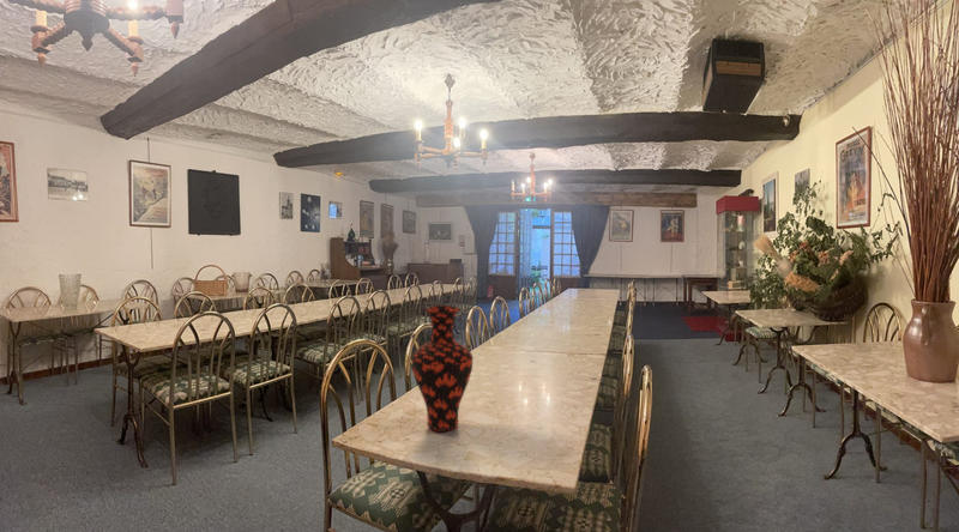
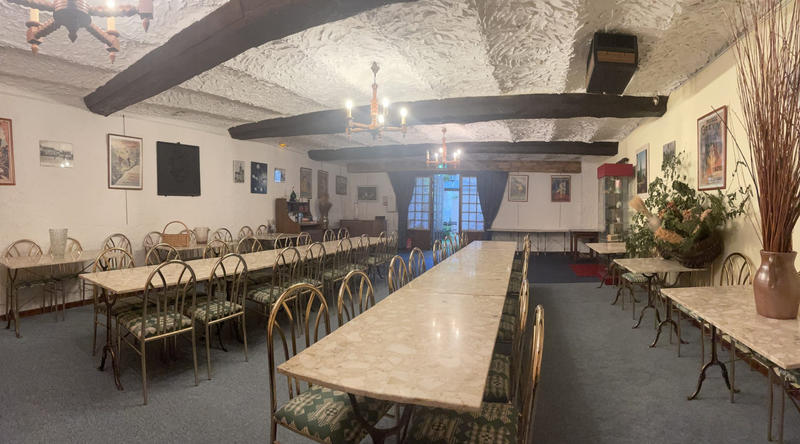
- vase [411,304,474,433]
